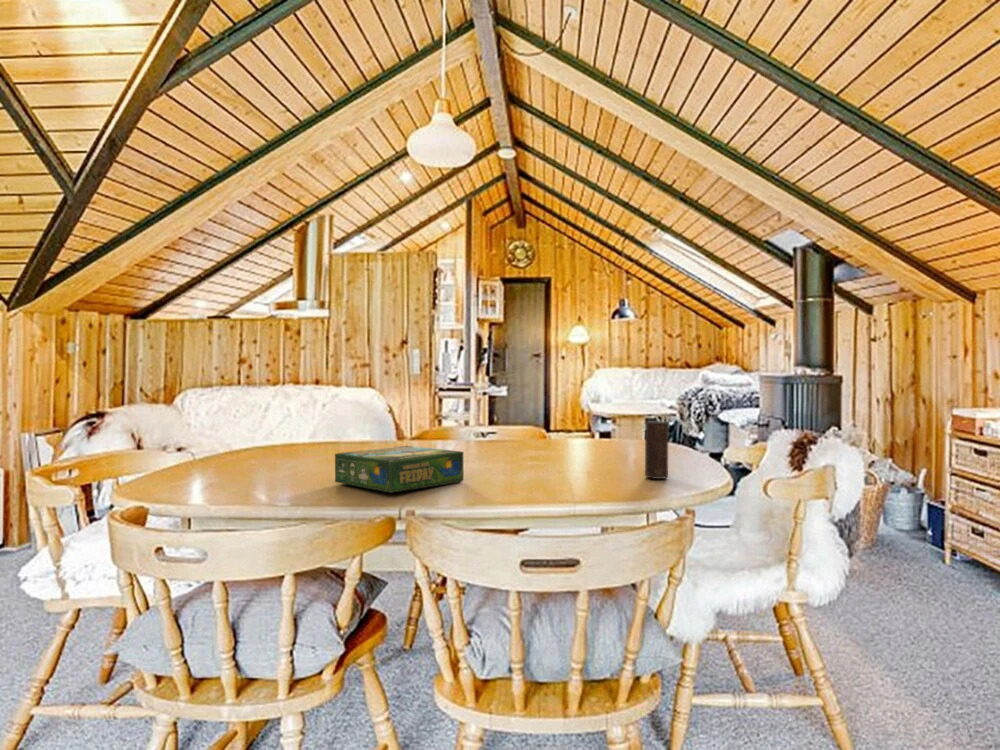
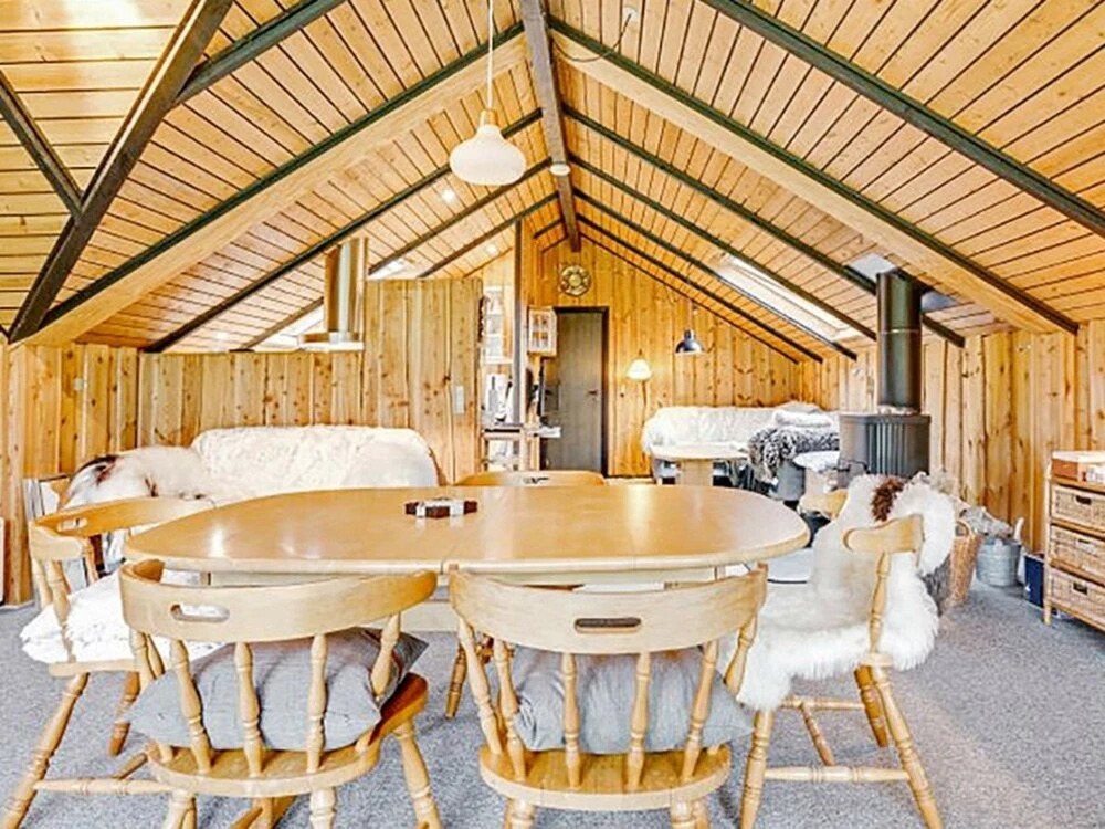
- candle [644,420,669,480]
- board game [334,445,465,494]
